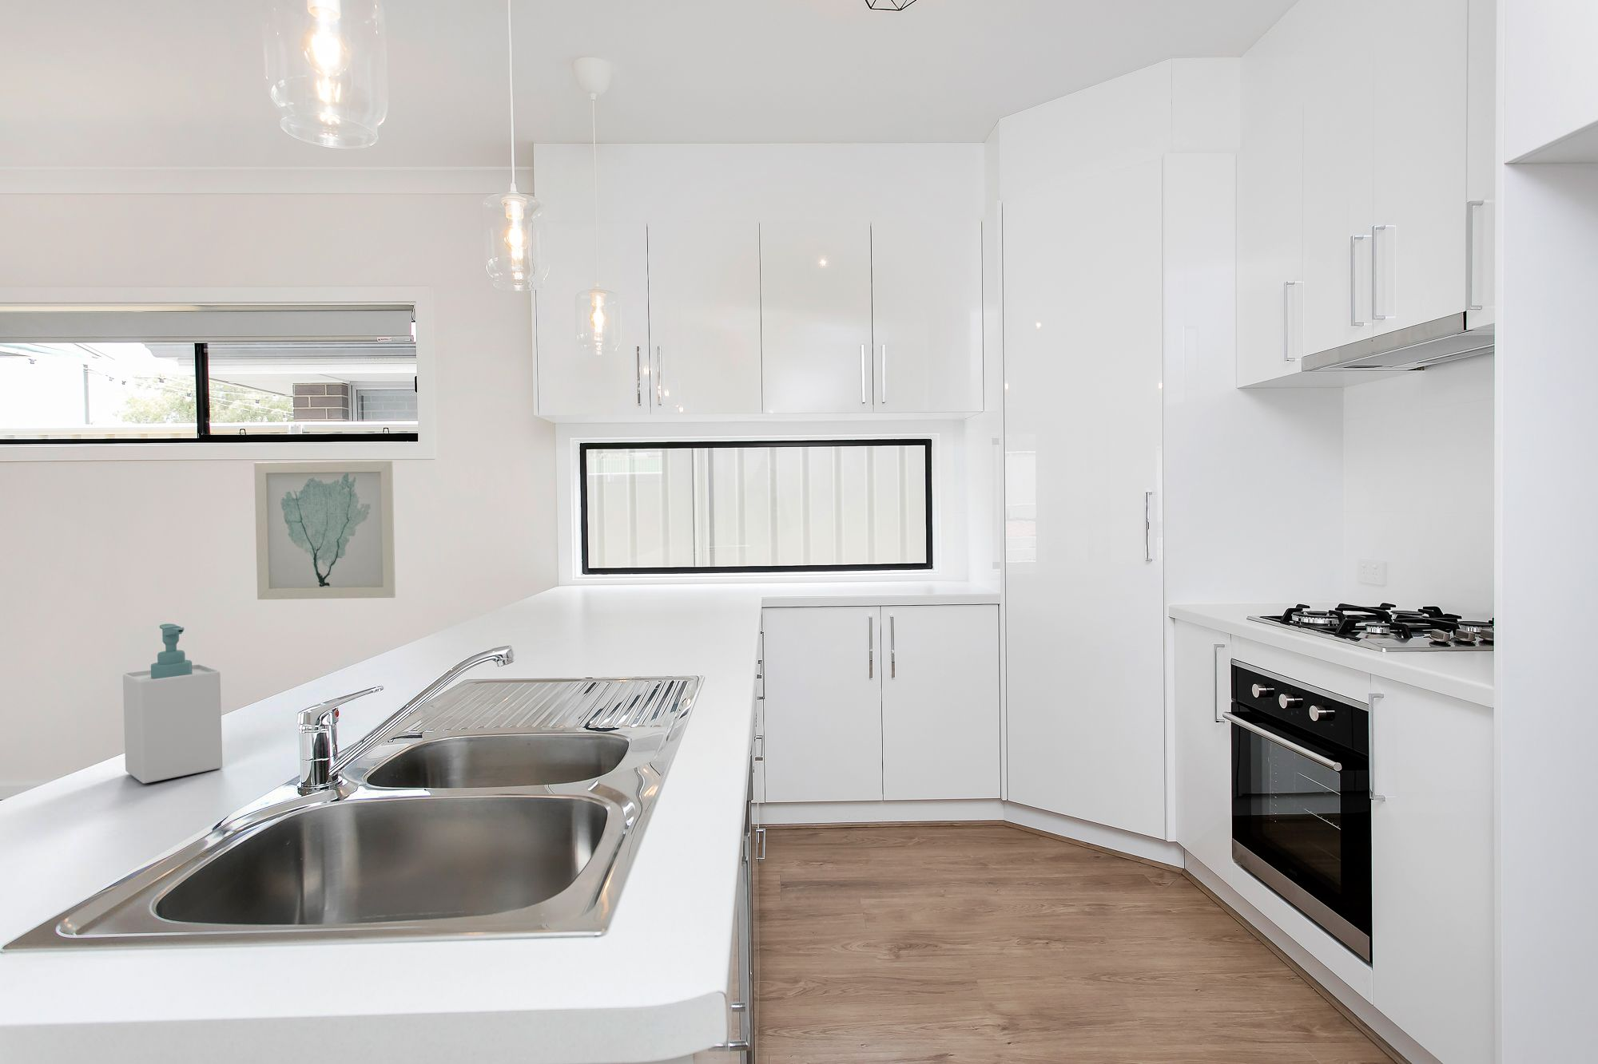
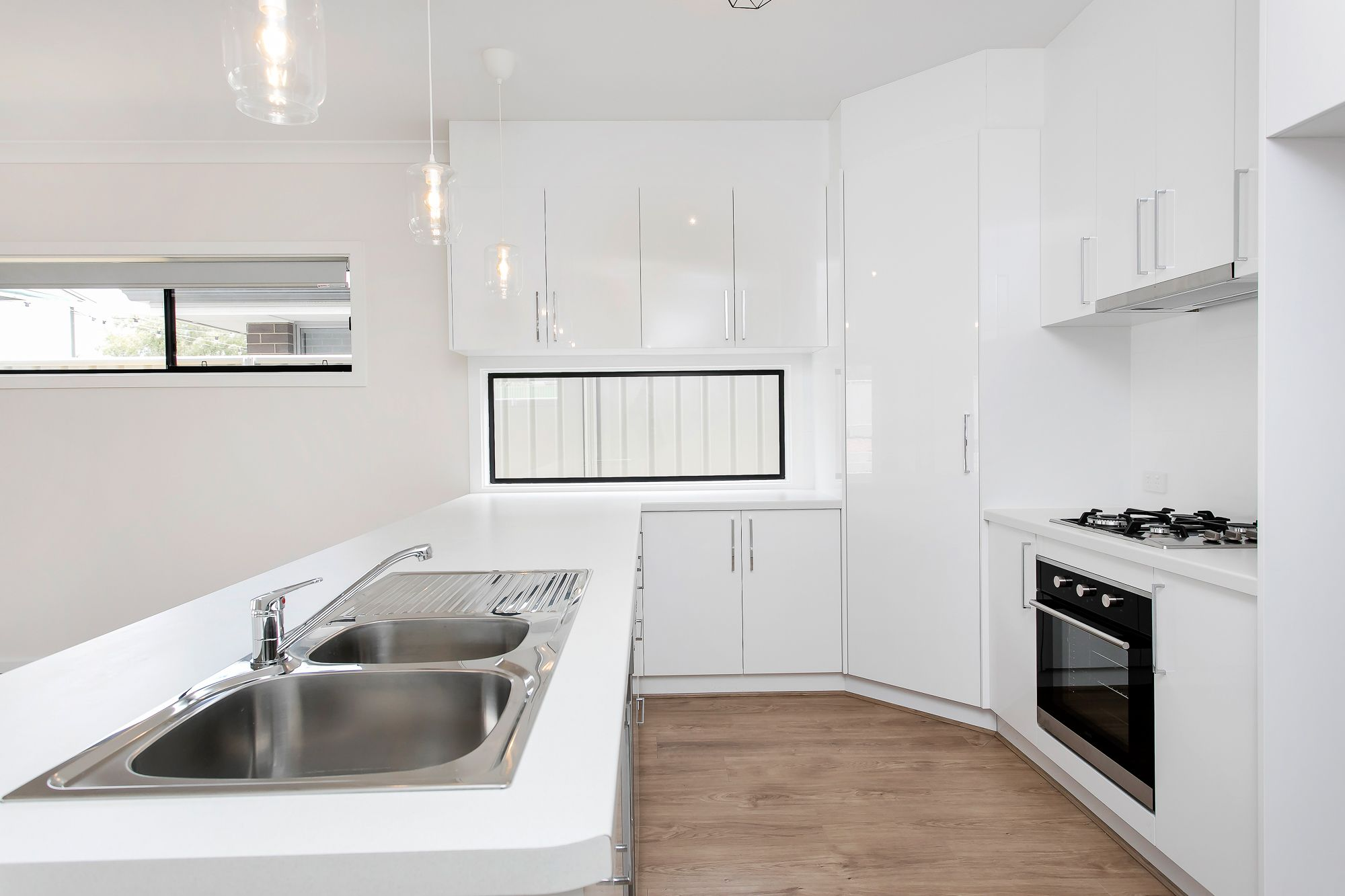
- soap bottle [122,622,223,784]
- wall art [253,460,397,600]
